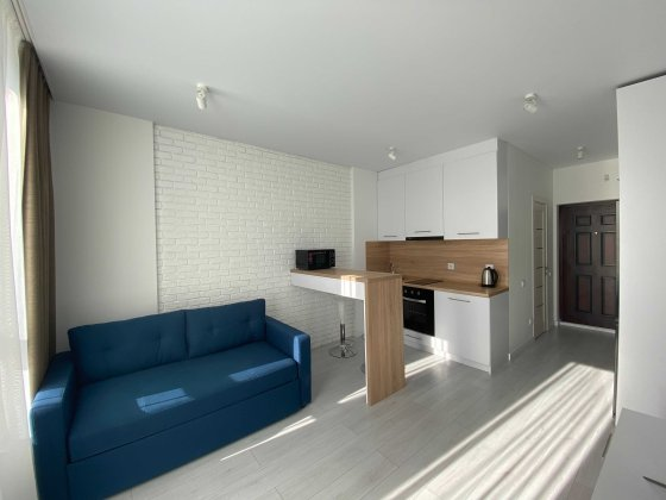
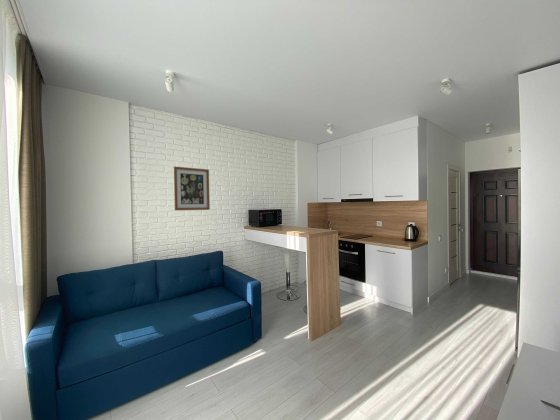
+ wall art [173,166,211,211]
